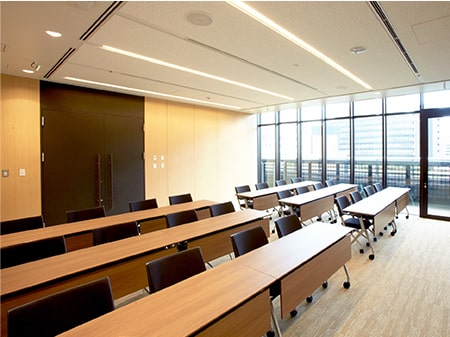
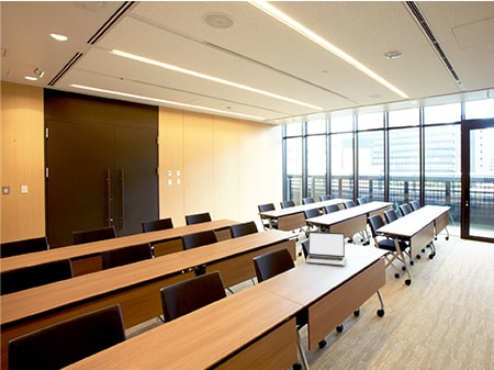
+ laptop [304,231,346,266]
